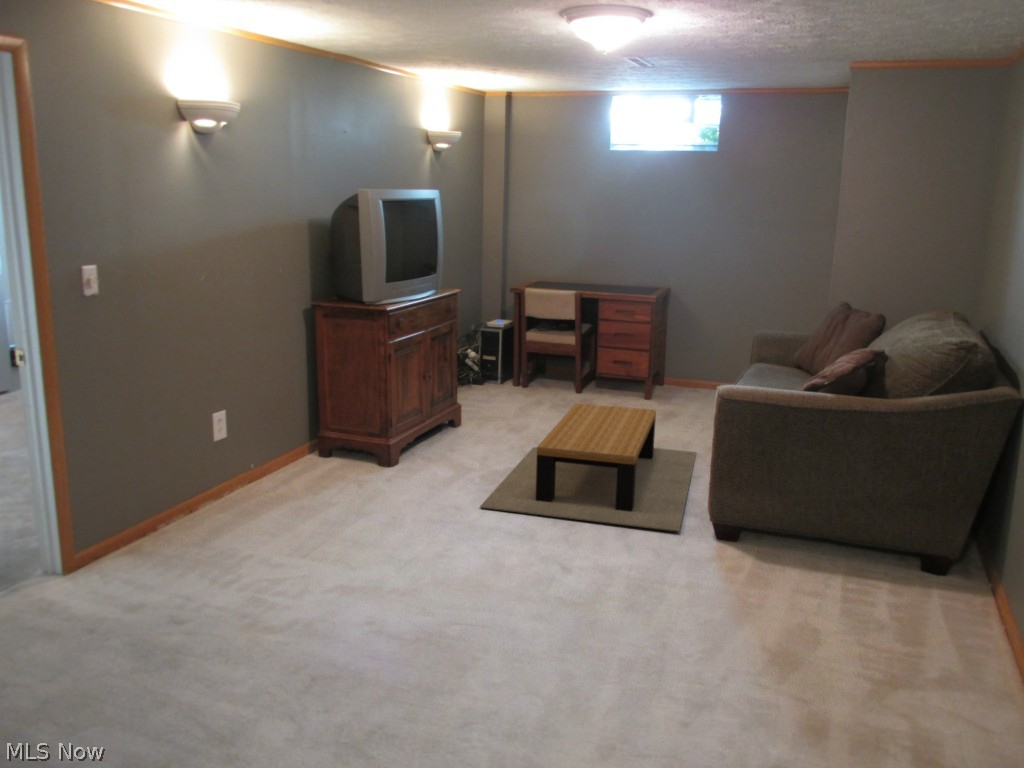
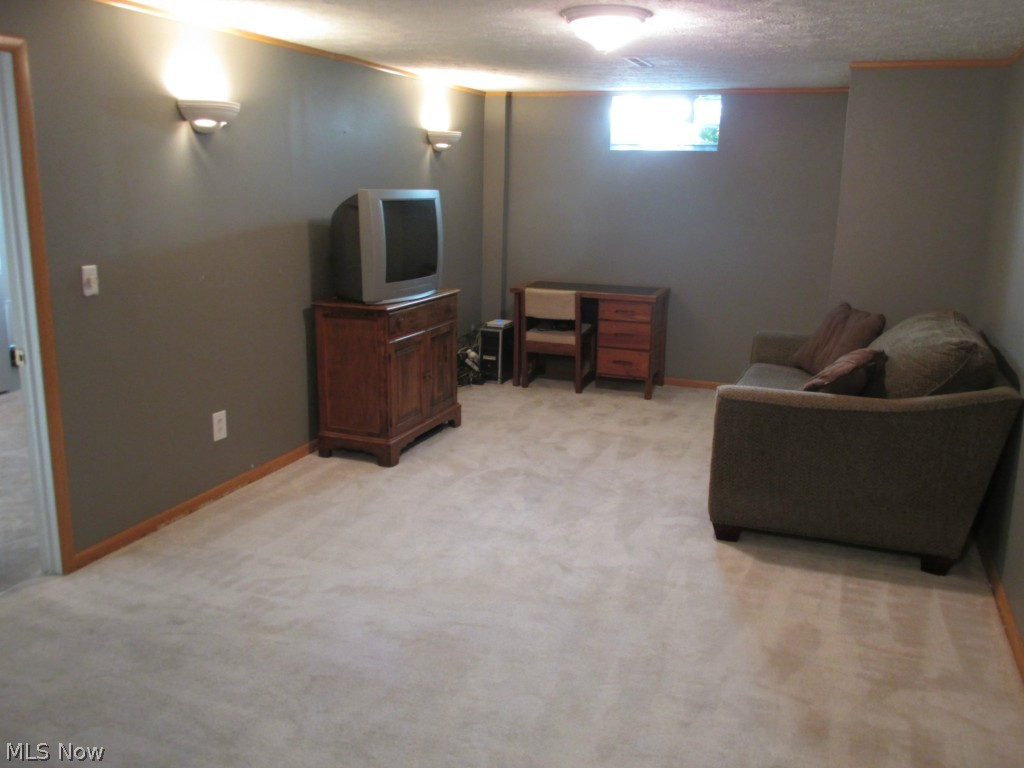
- coffee table [479,402,697,533]
